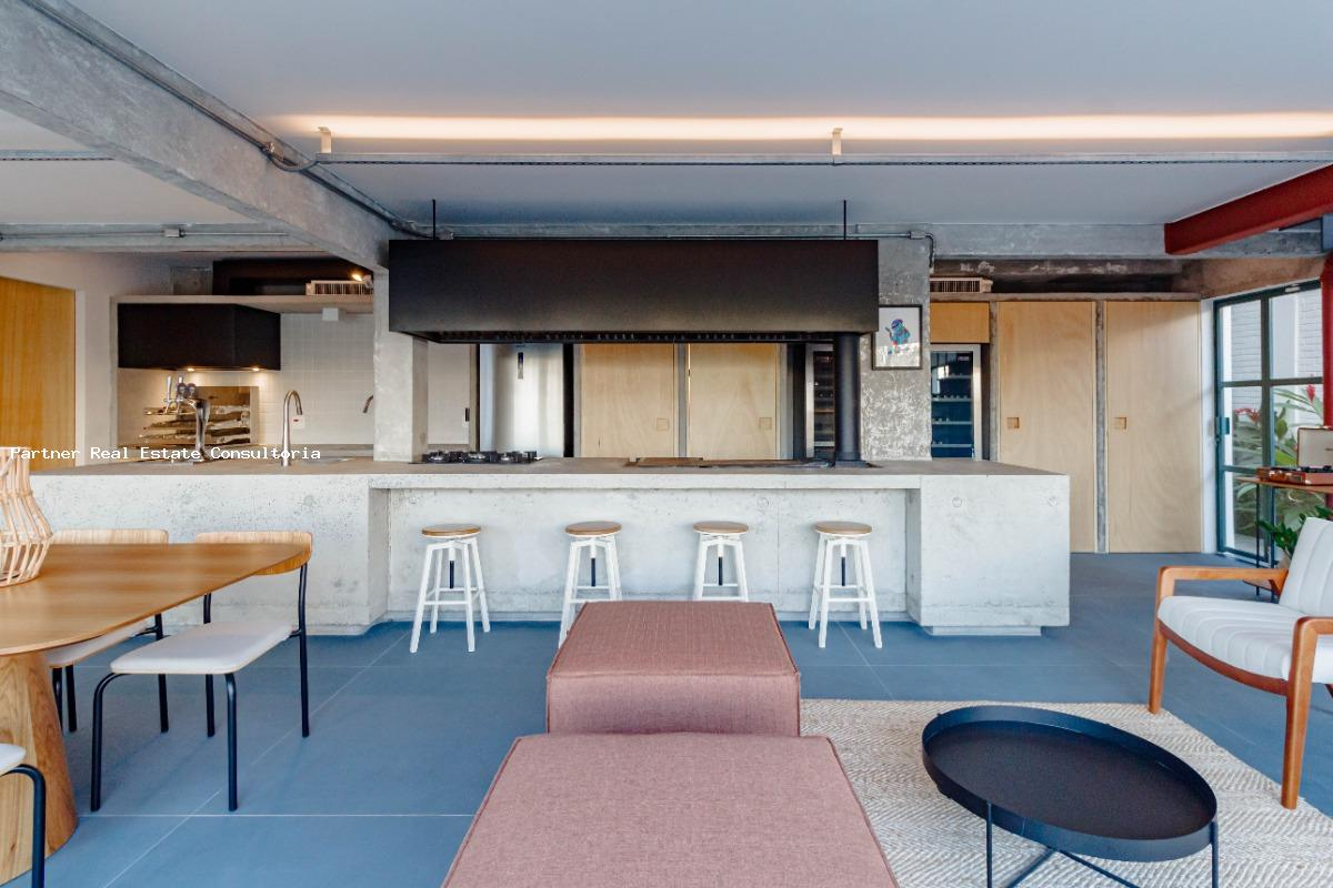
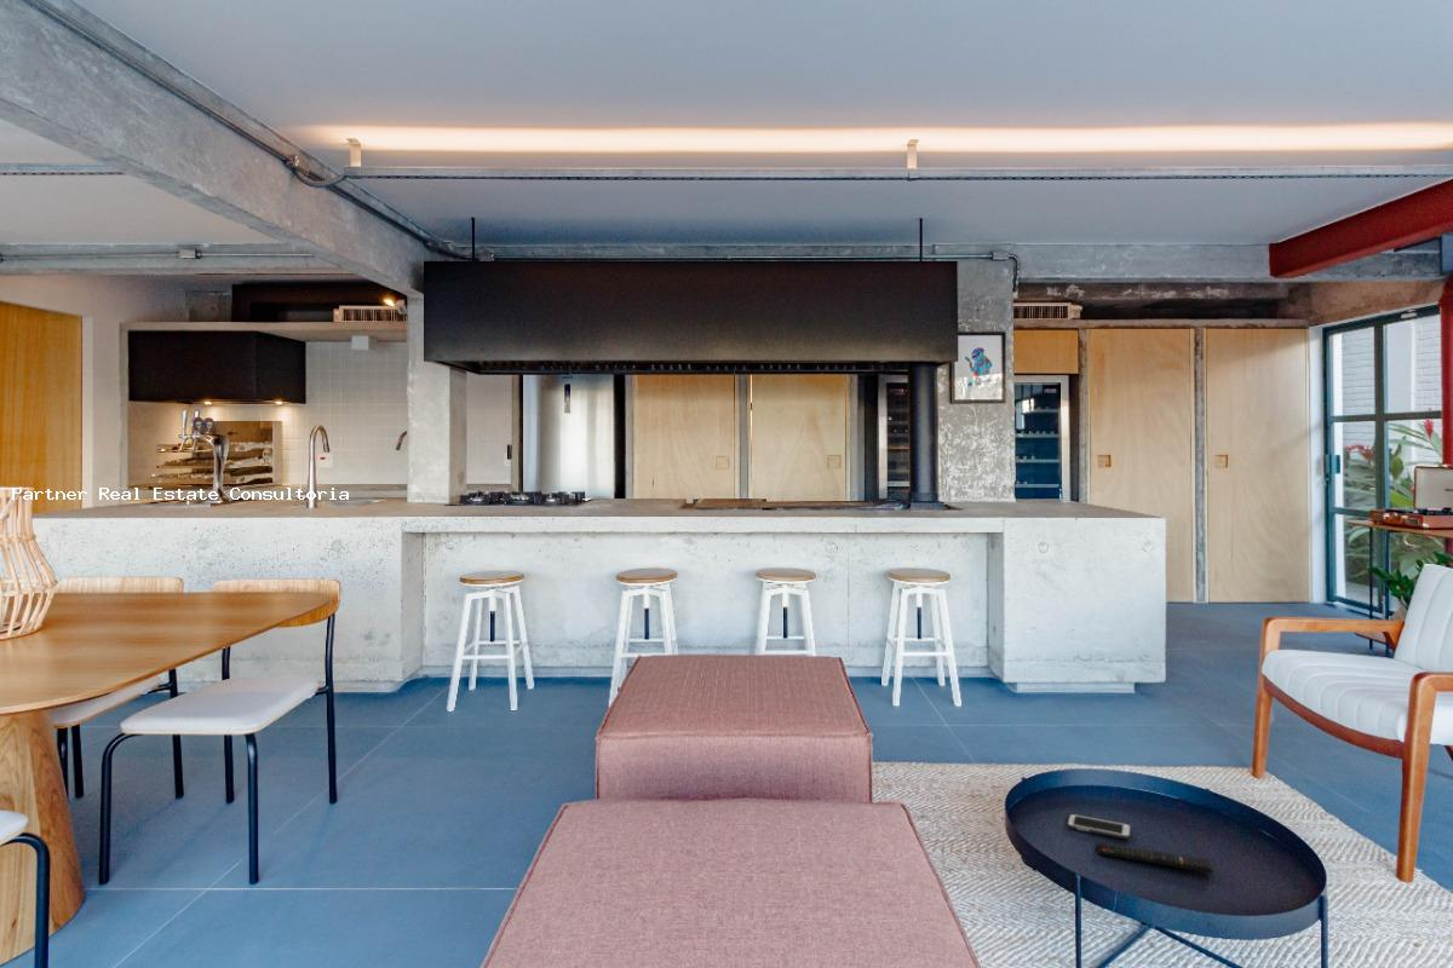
+ cell phone [1066,813,1132,840]
+ remote control [1096,841,1213,874]
